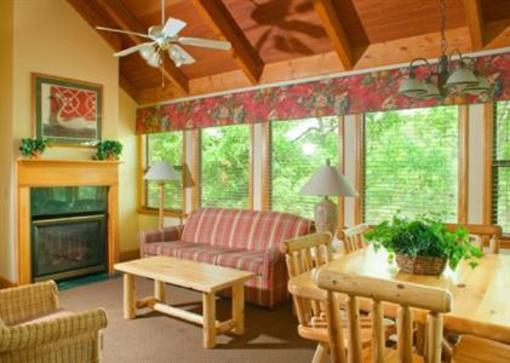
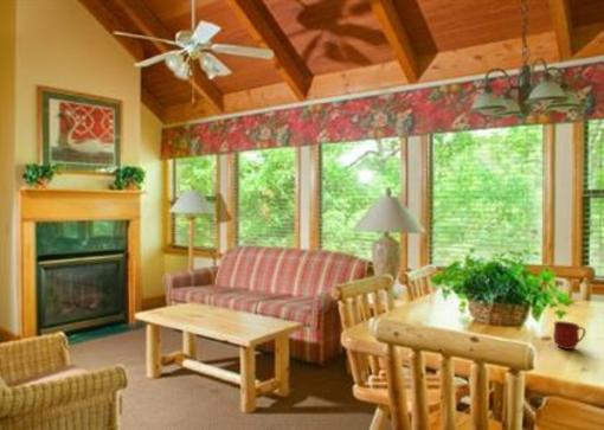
+ mug [552,320,587,351]
